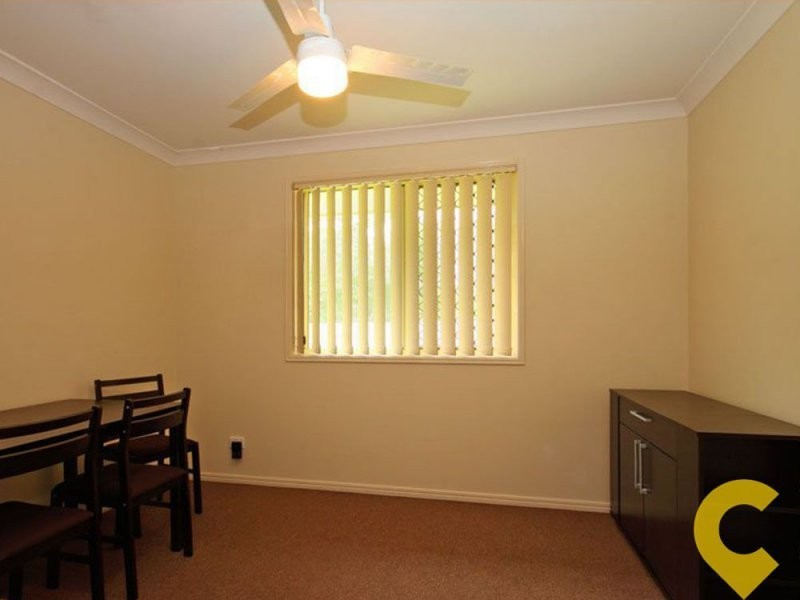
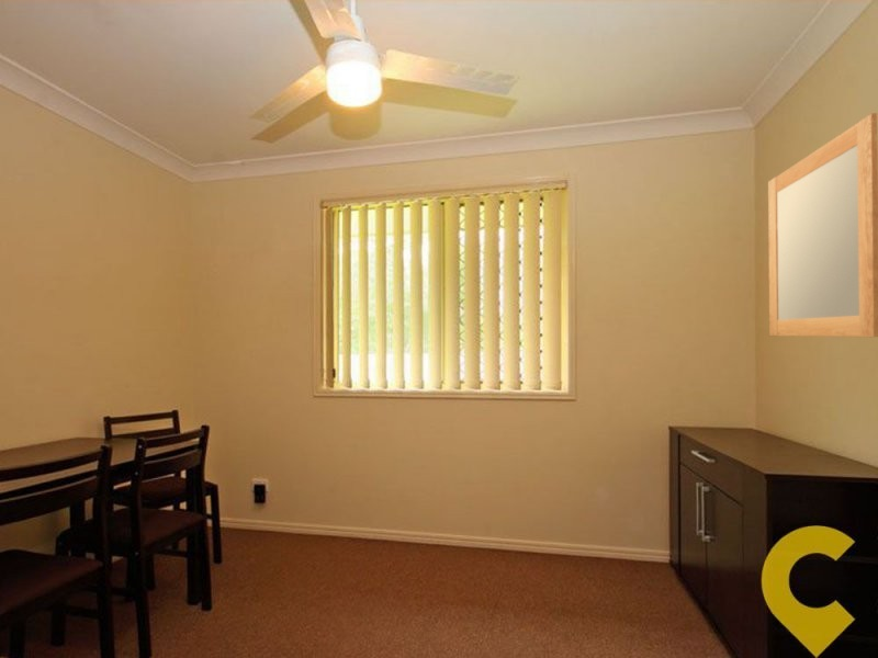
+ home mirror [767,112,878,338]
